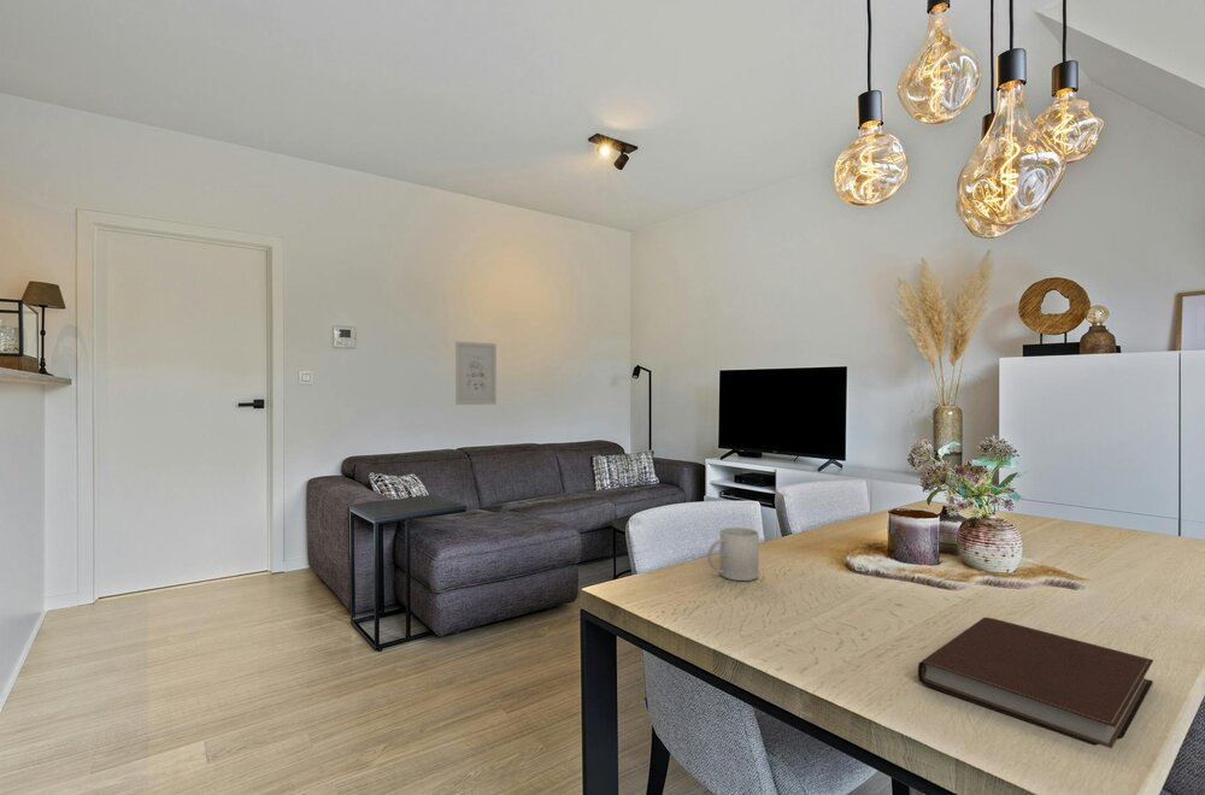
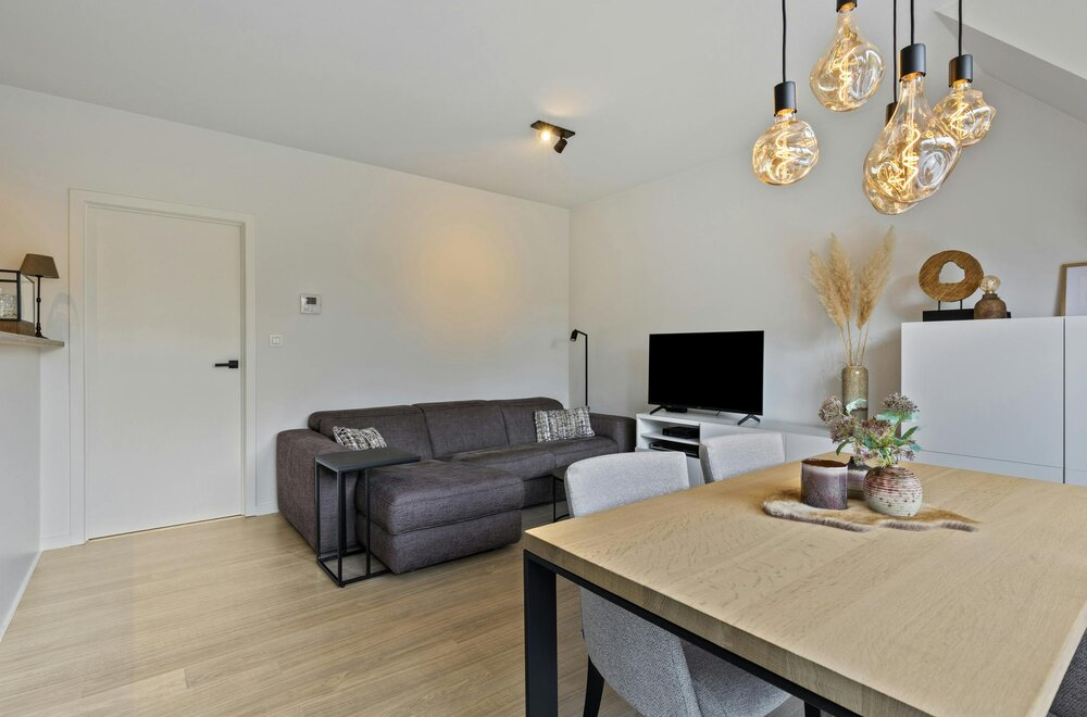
- mug [707,526,760,582]
- notebook [917,617,1154,749]
- wall art [454,341,498,406]
